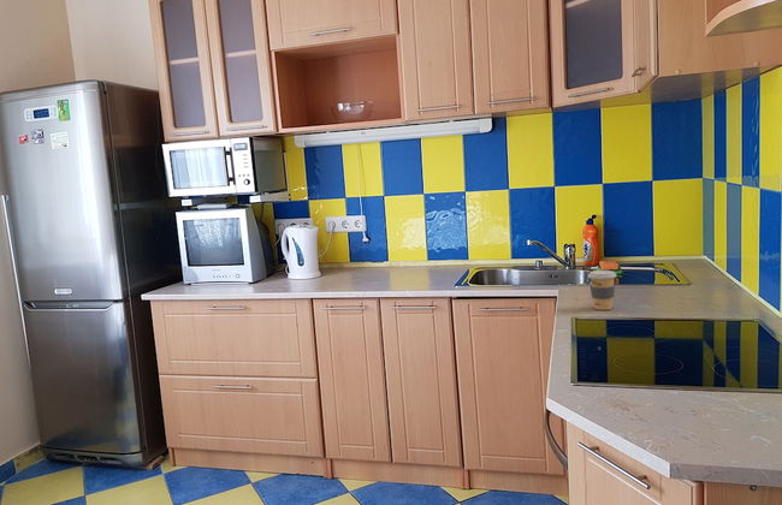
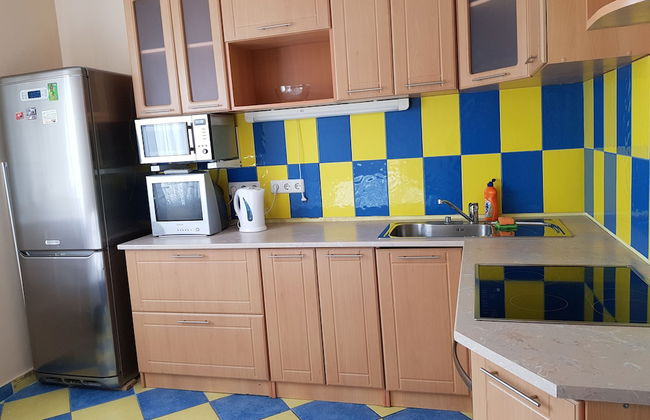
- coffee cup [587,269,617,311]
